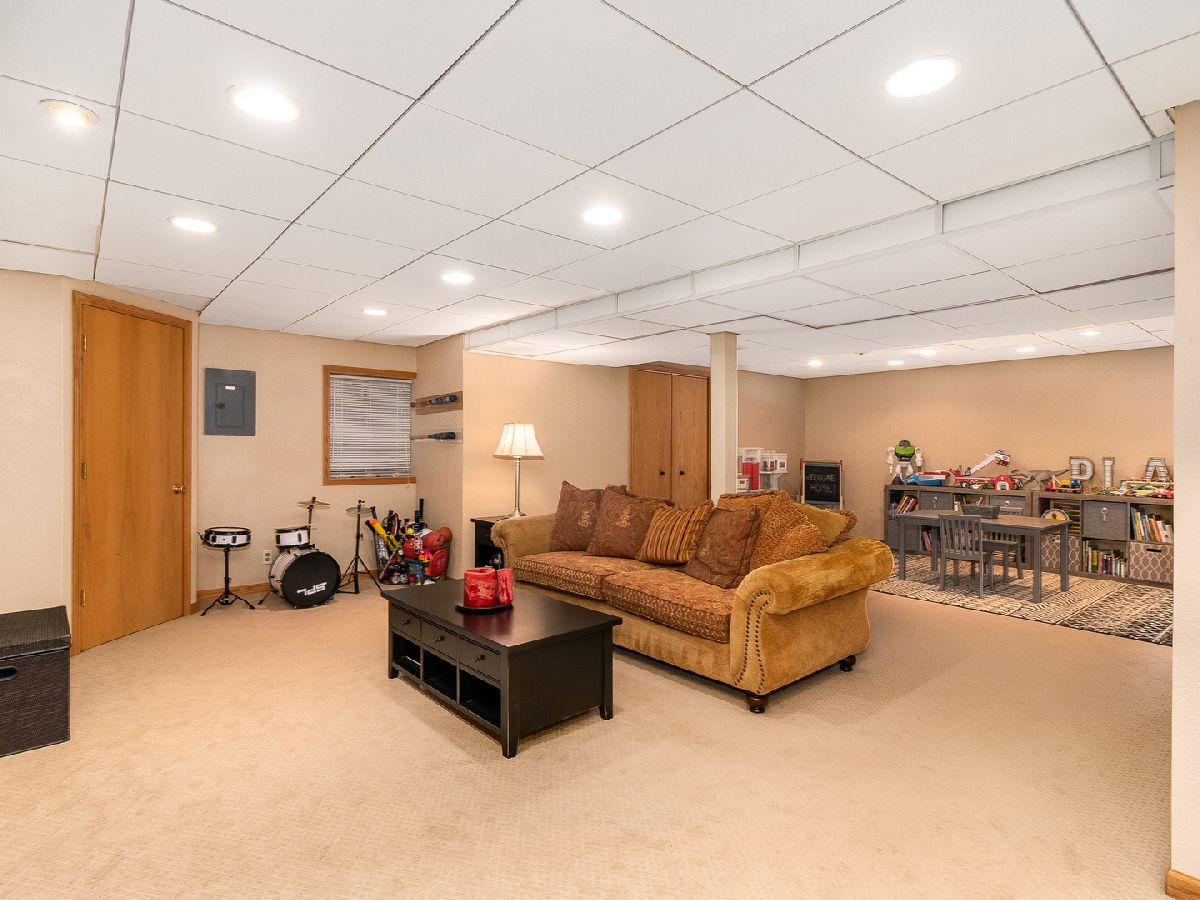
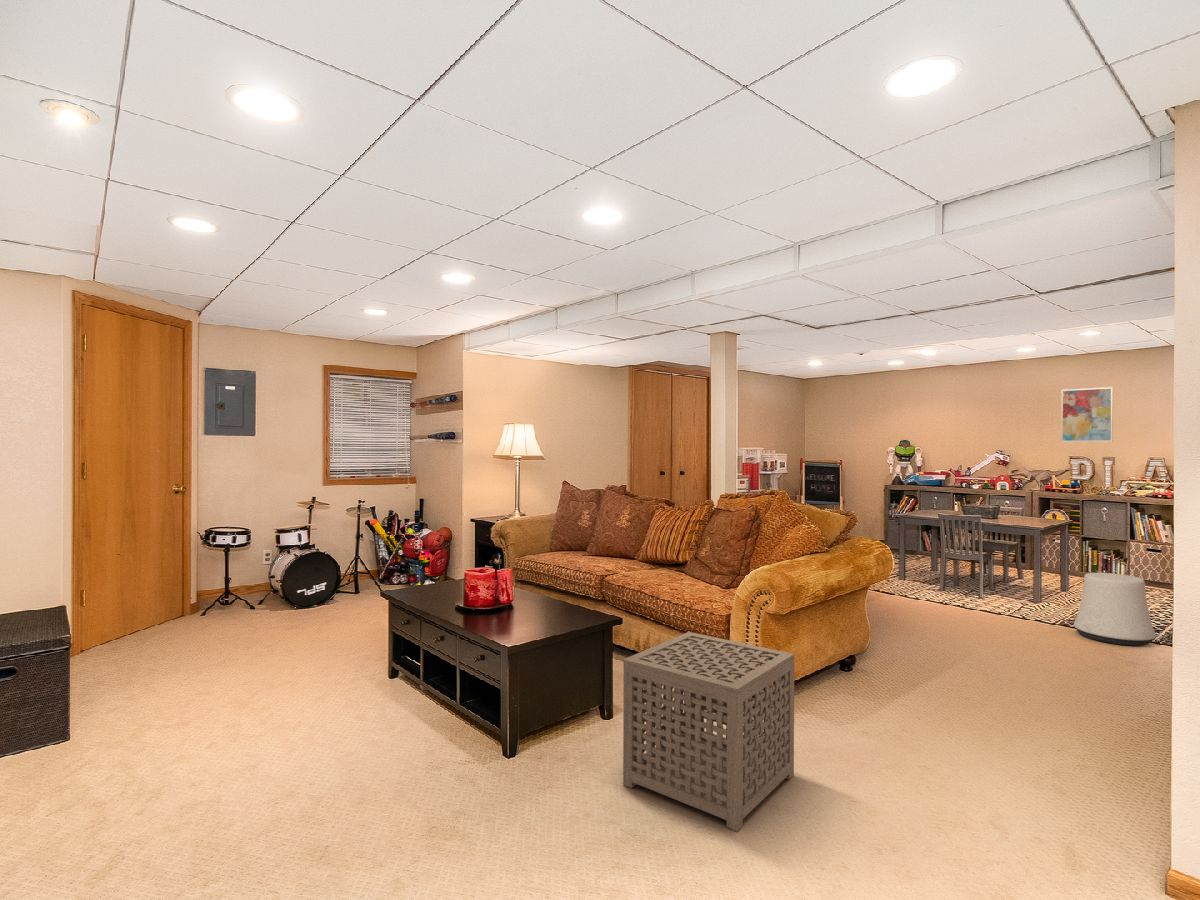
+ stool [1073,572,1157,647]
+ side table [622,631,795,833]
+ wall art [1060,386,1114,443]
